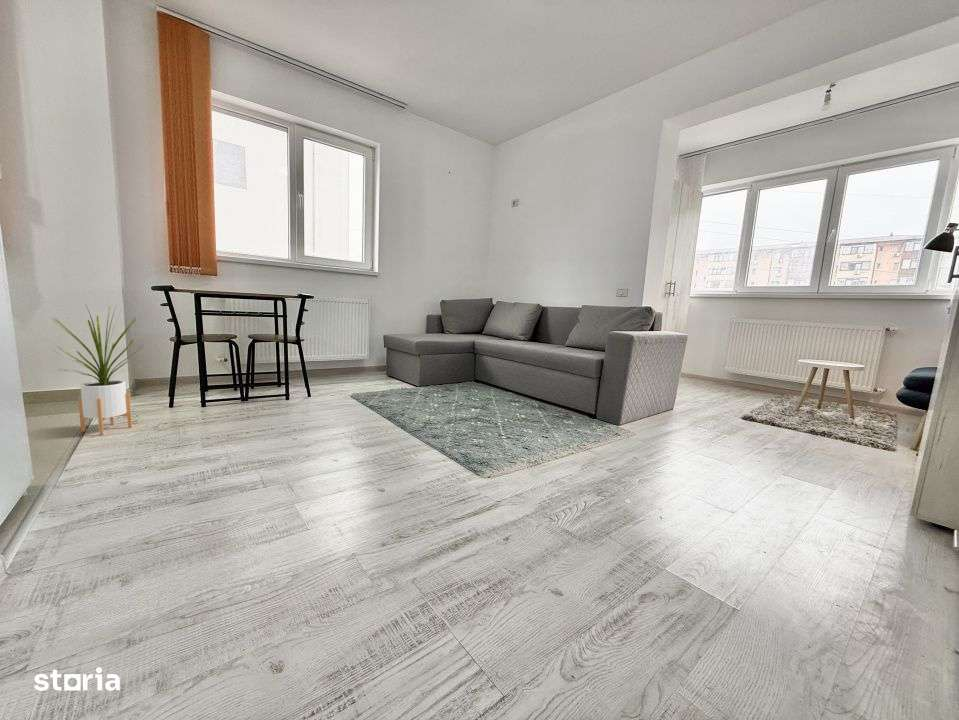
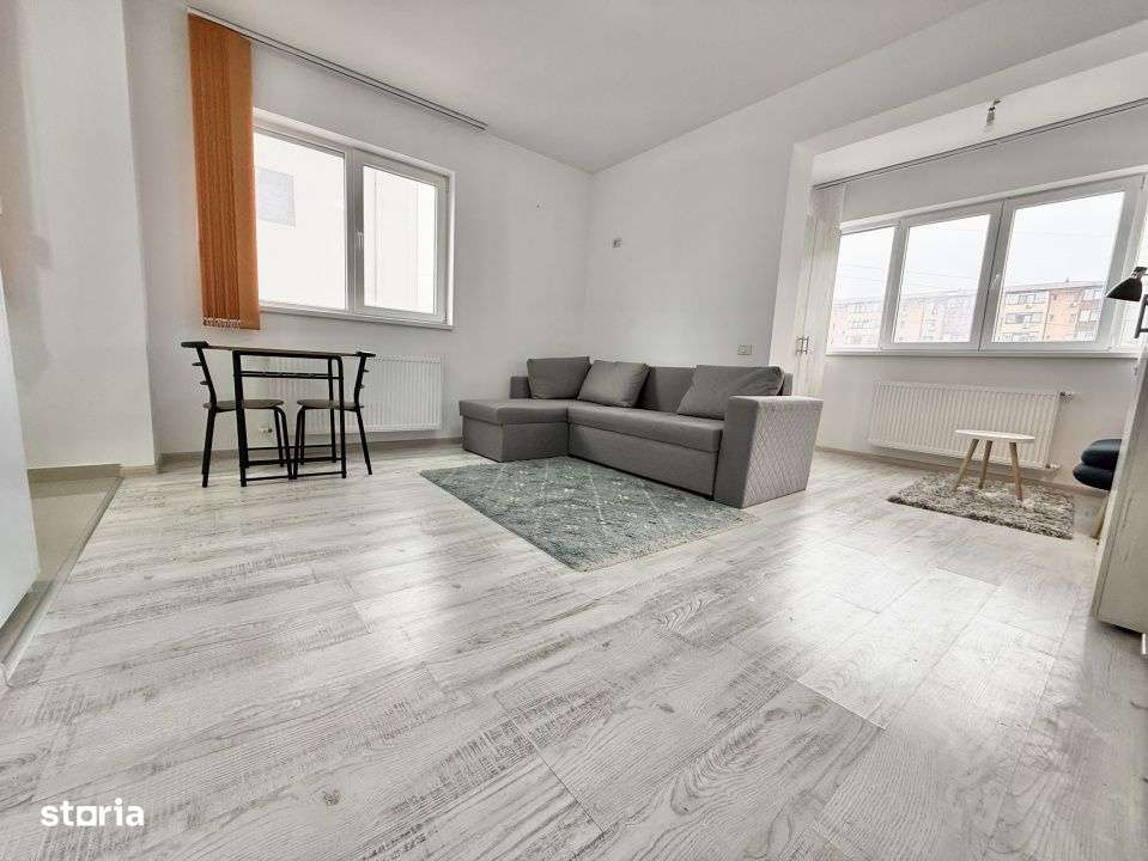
- house plant [52,304,145,436]
